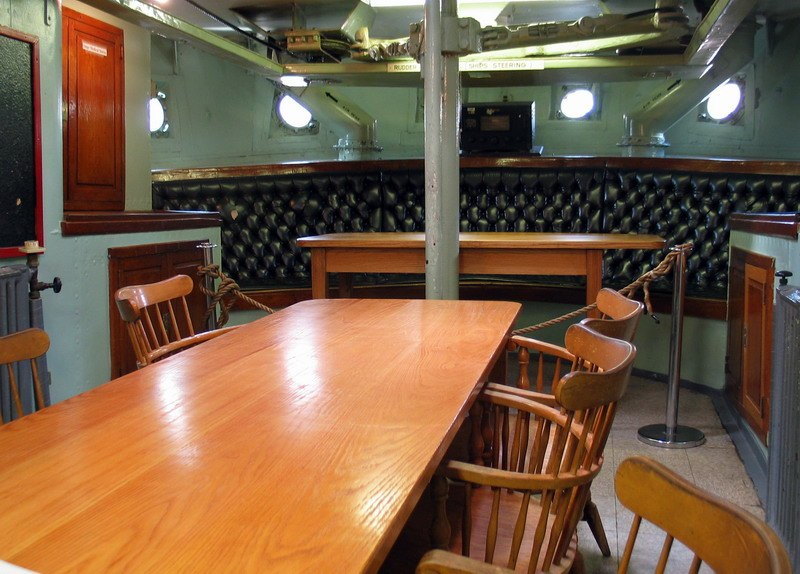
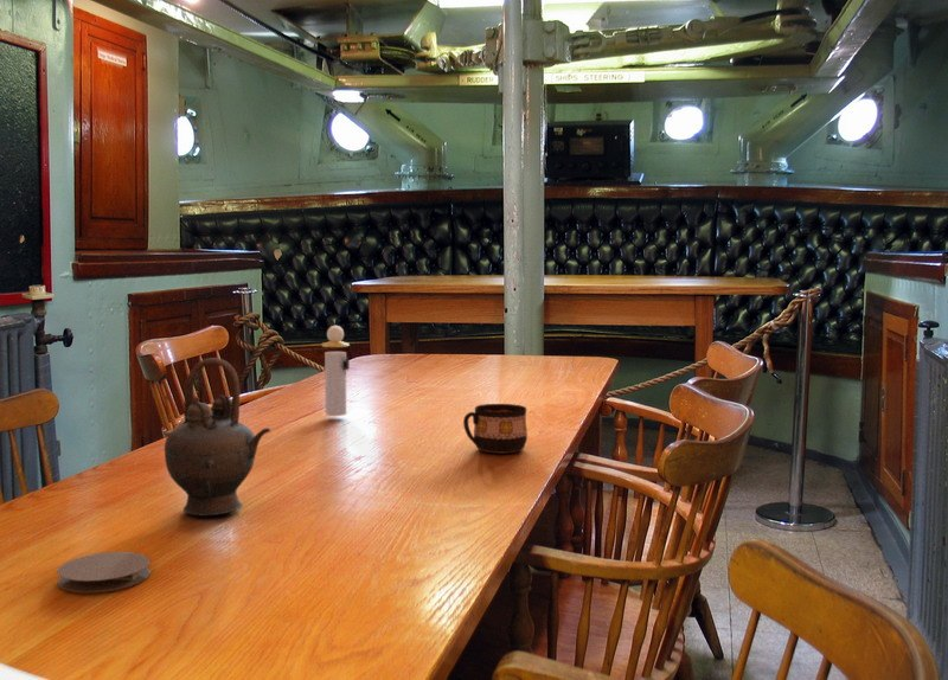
+ perfume bottle [321,325,351,417]
+ teapot [164,357,271,518]
+ cup [462,403,529,455]
+ coaster [56,551,152,594]
